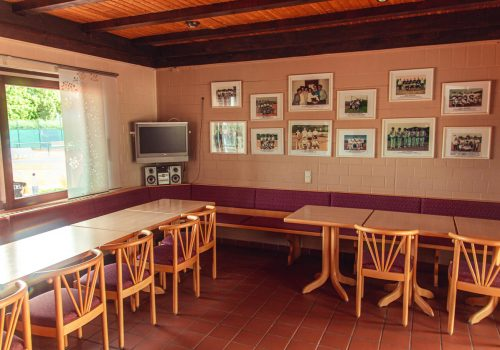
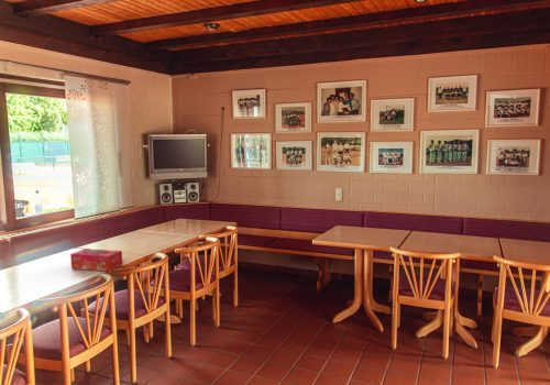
+ tissue box [69,248,123,272]
